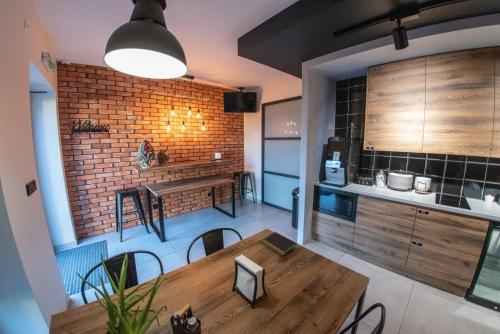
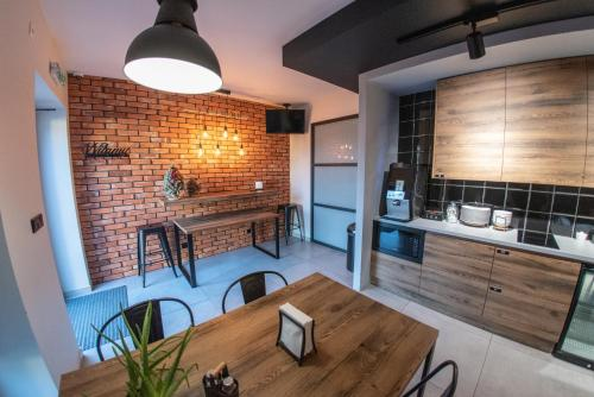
- notepad [260,231,298,257]
